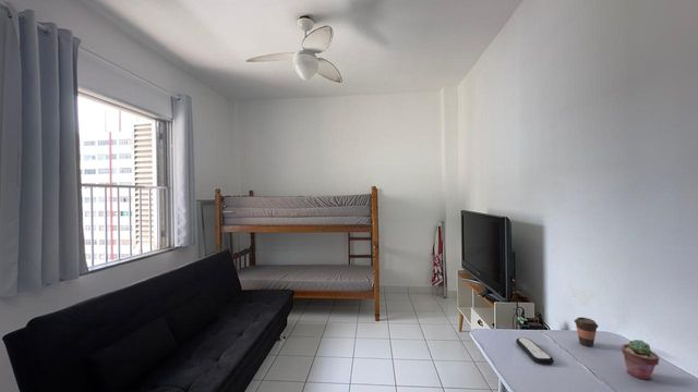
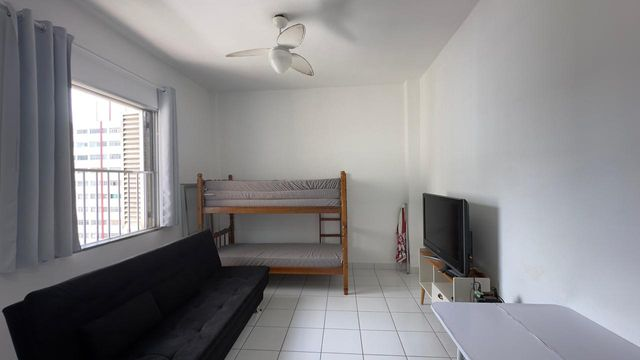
- coffee cup [574,316,600,347]
- potted succulent [621,339,660,381]
- remote control [515,336,555,365]
